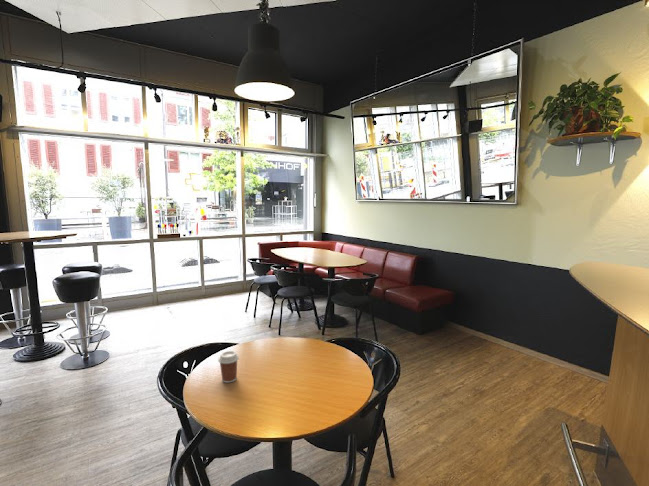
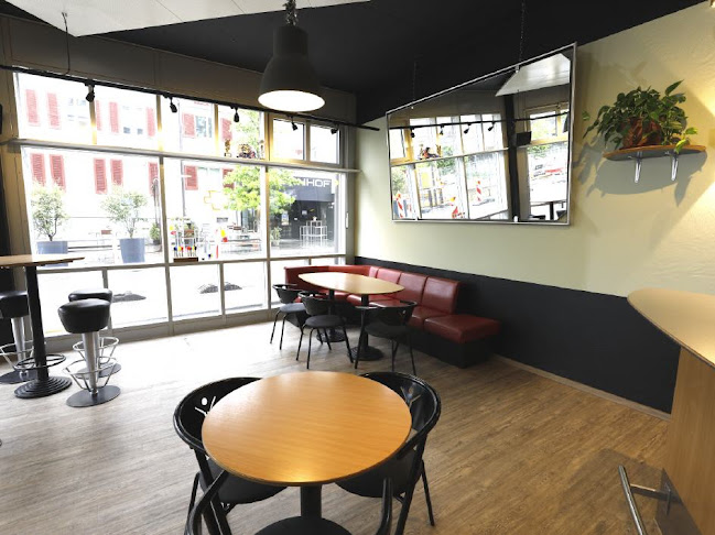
- coffee cup [217,350,240,384]
